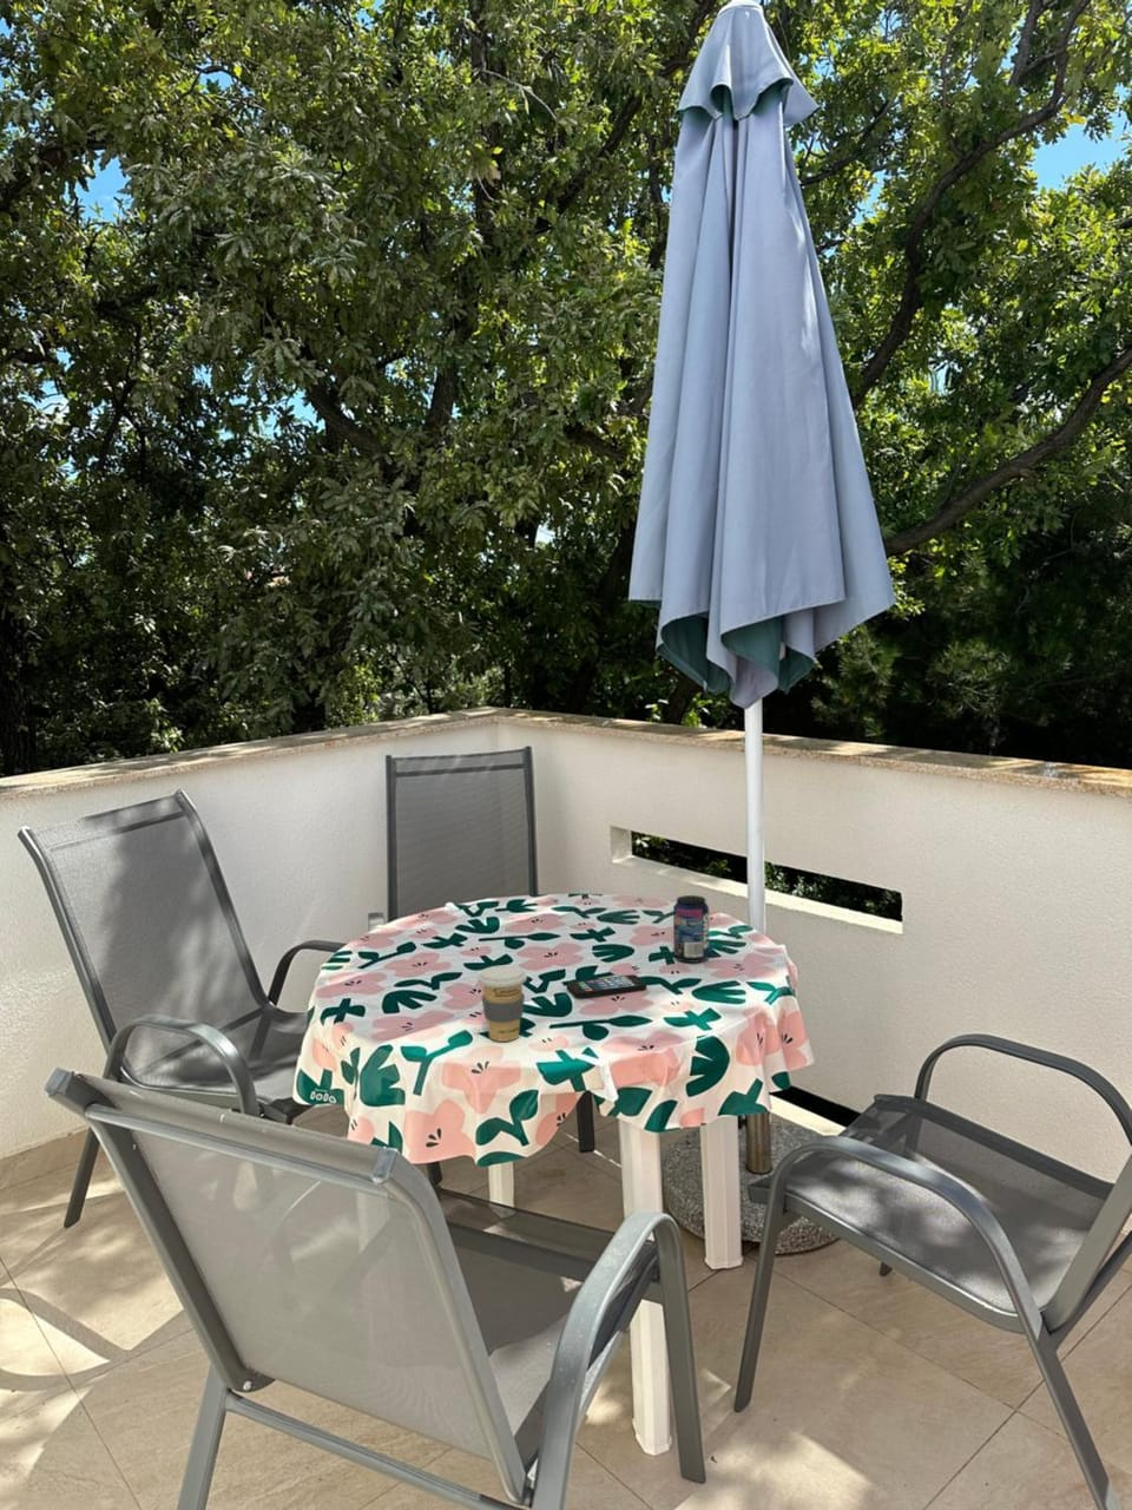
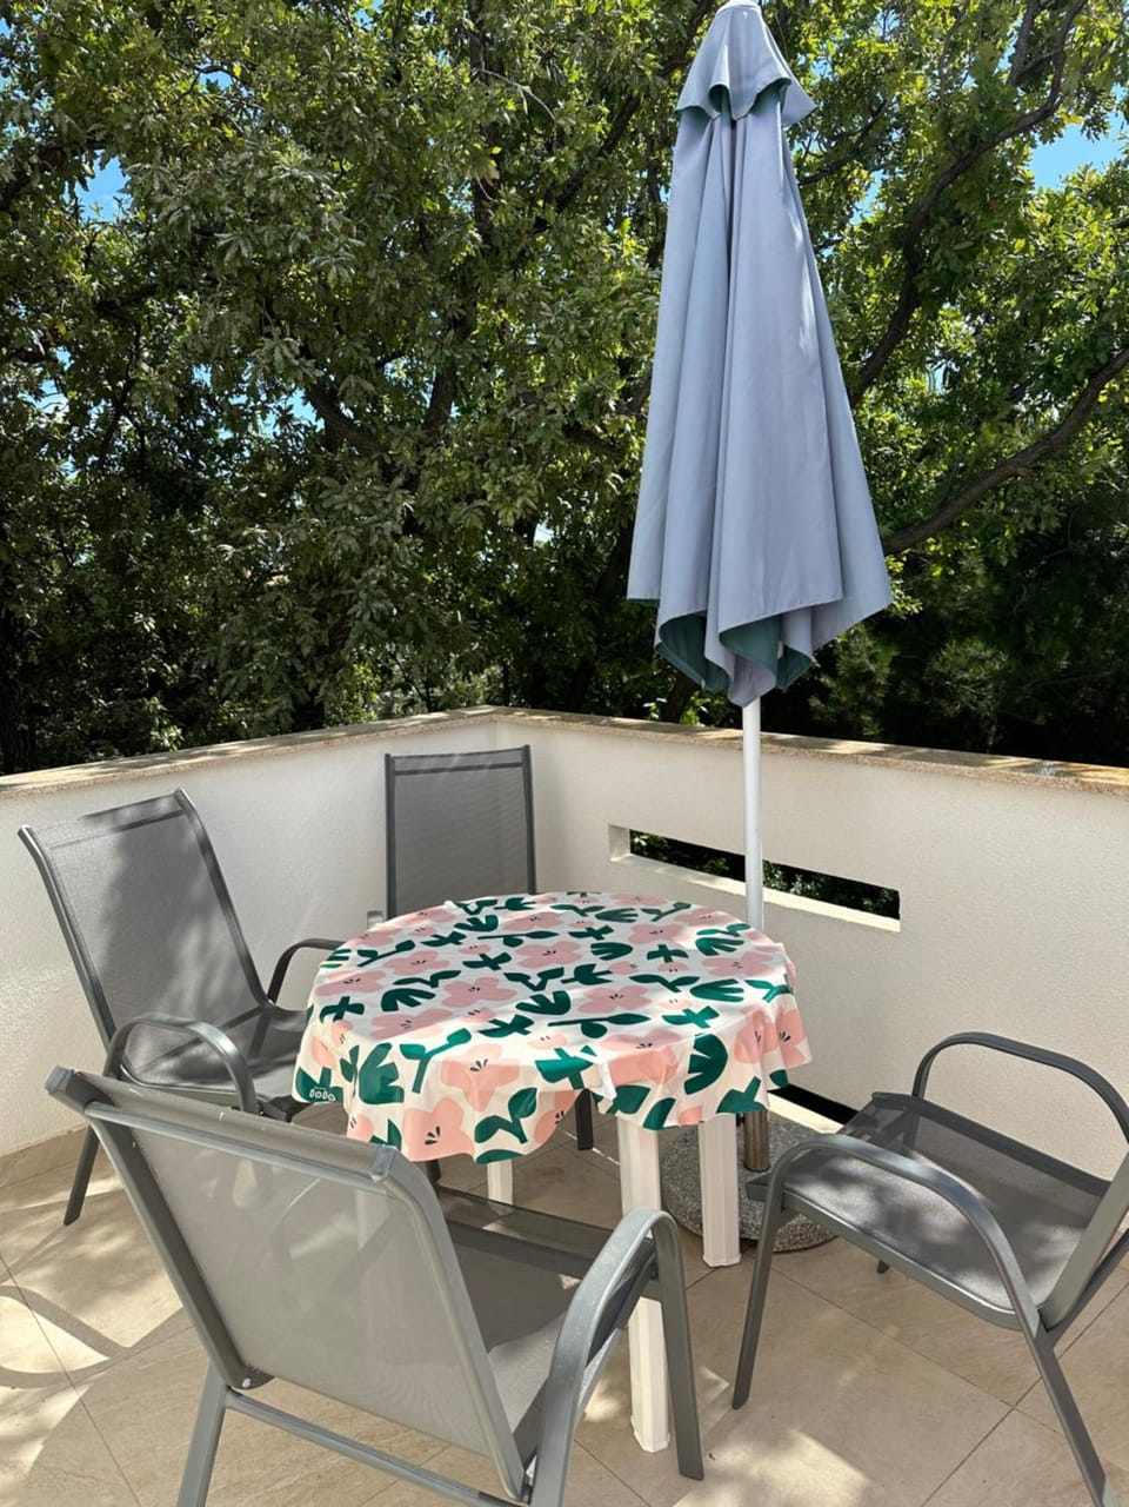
- beverage can [672,894,711,964]
- smartphone [566,974,647,999]
- coffee cup [477,964,528,1043]
